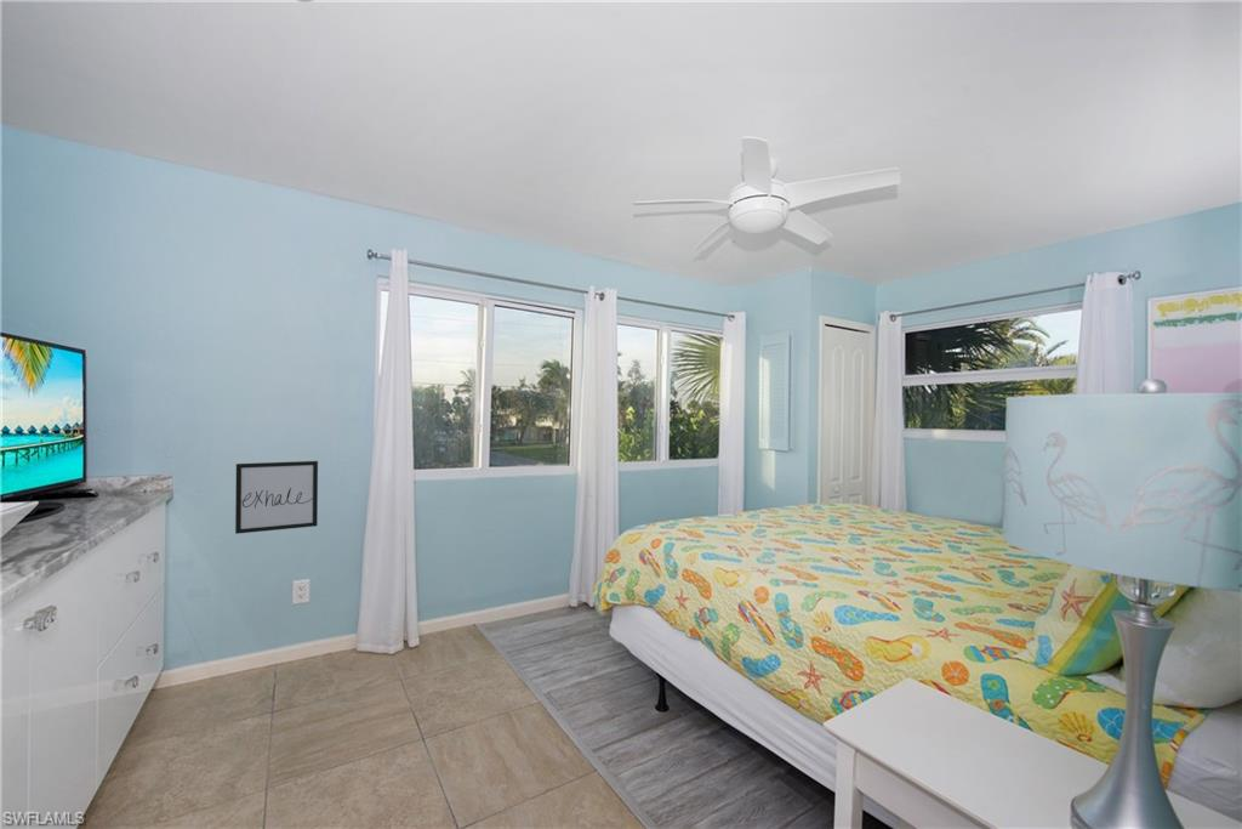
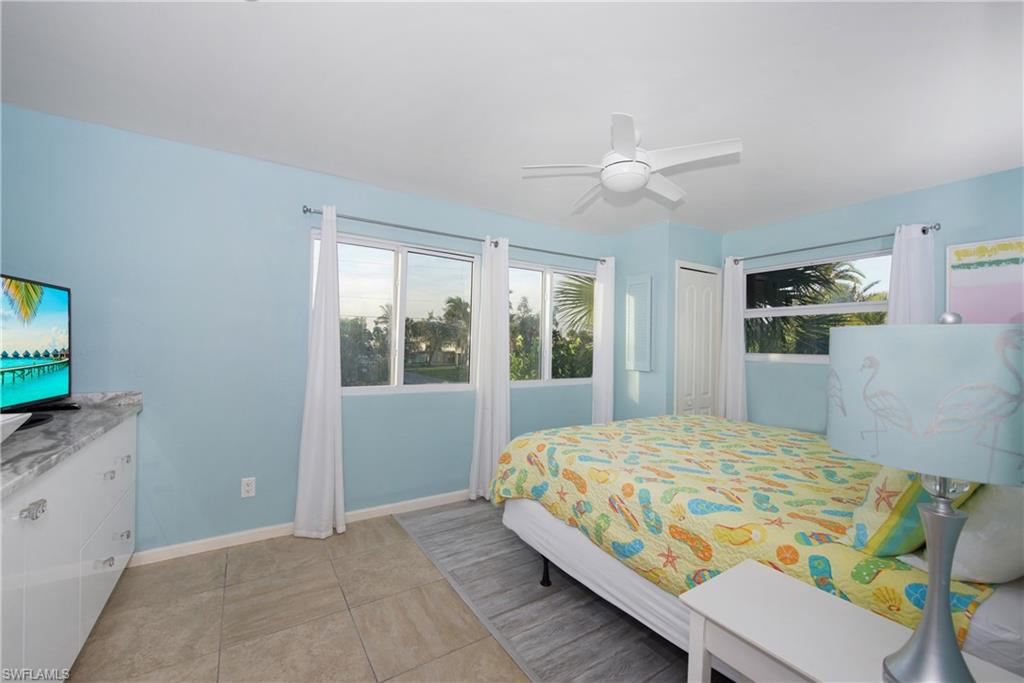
- wall art [234,460,319,535]
